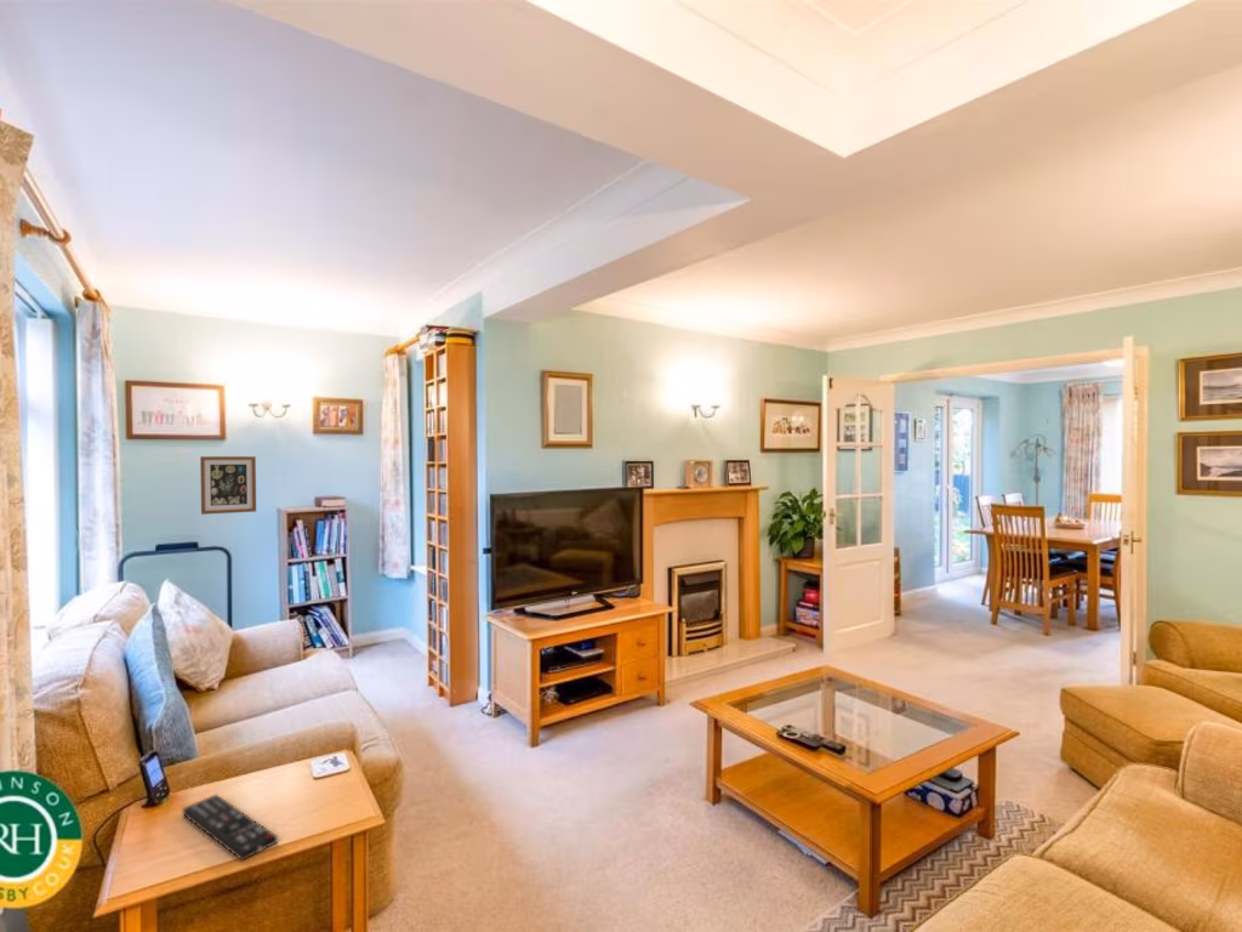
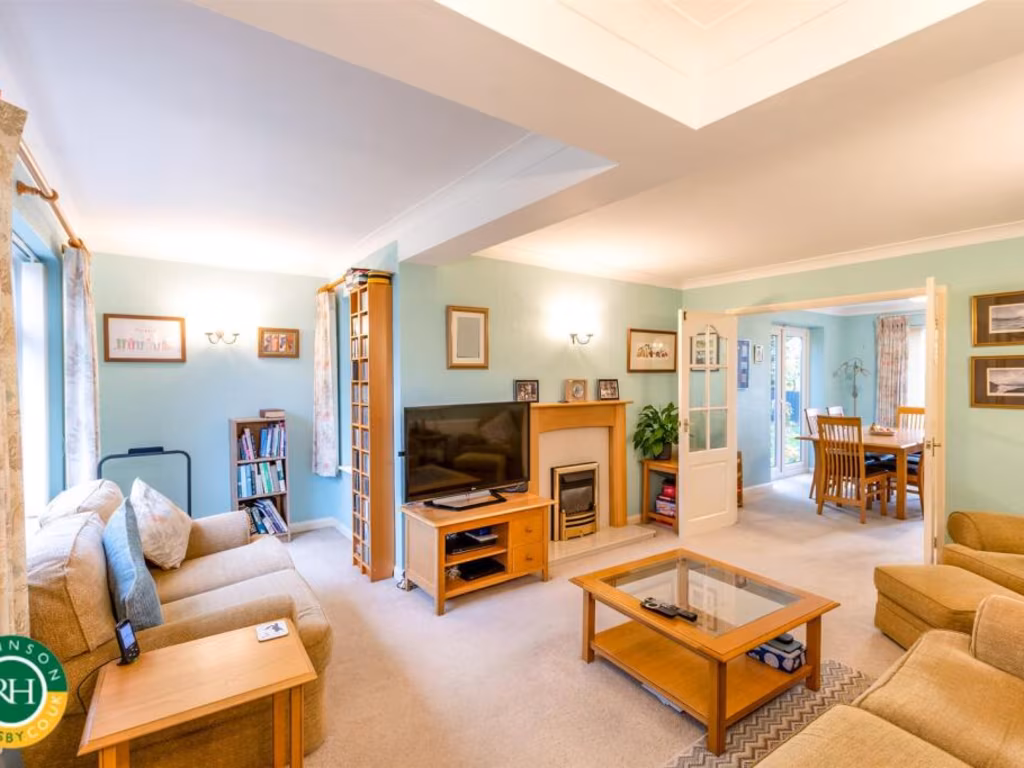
- remote control [182,794,279,862]
- wall art [199,455,257,516]
